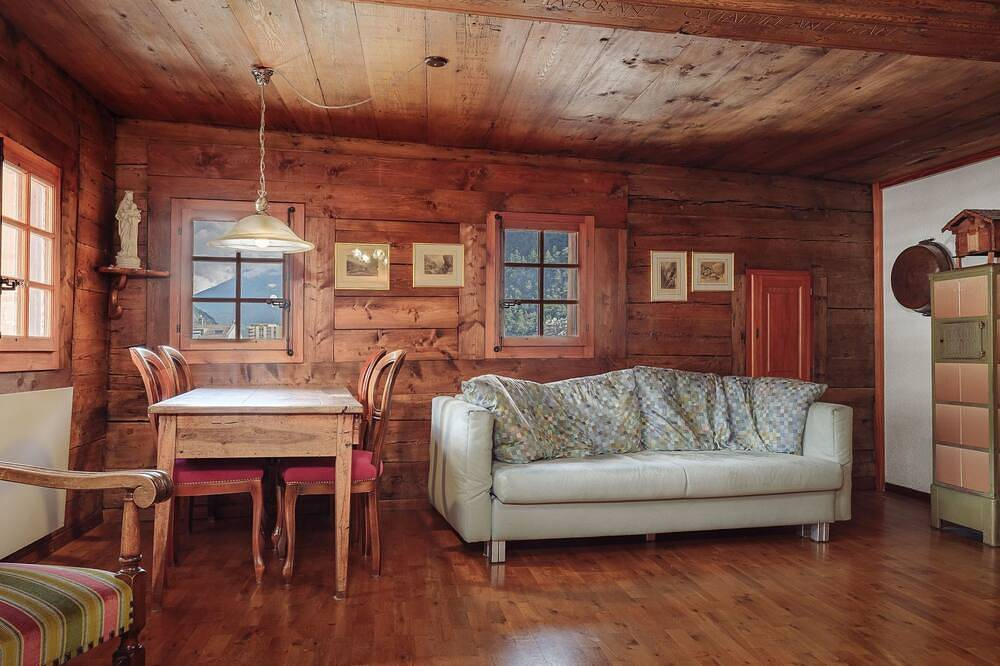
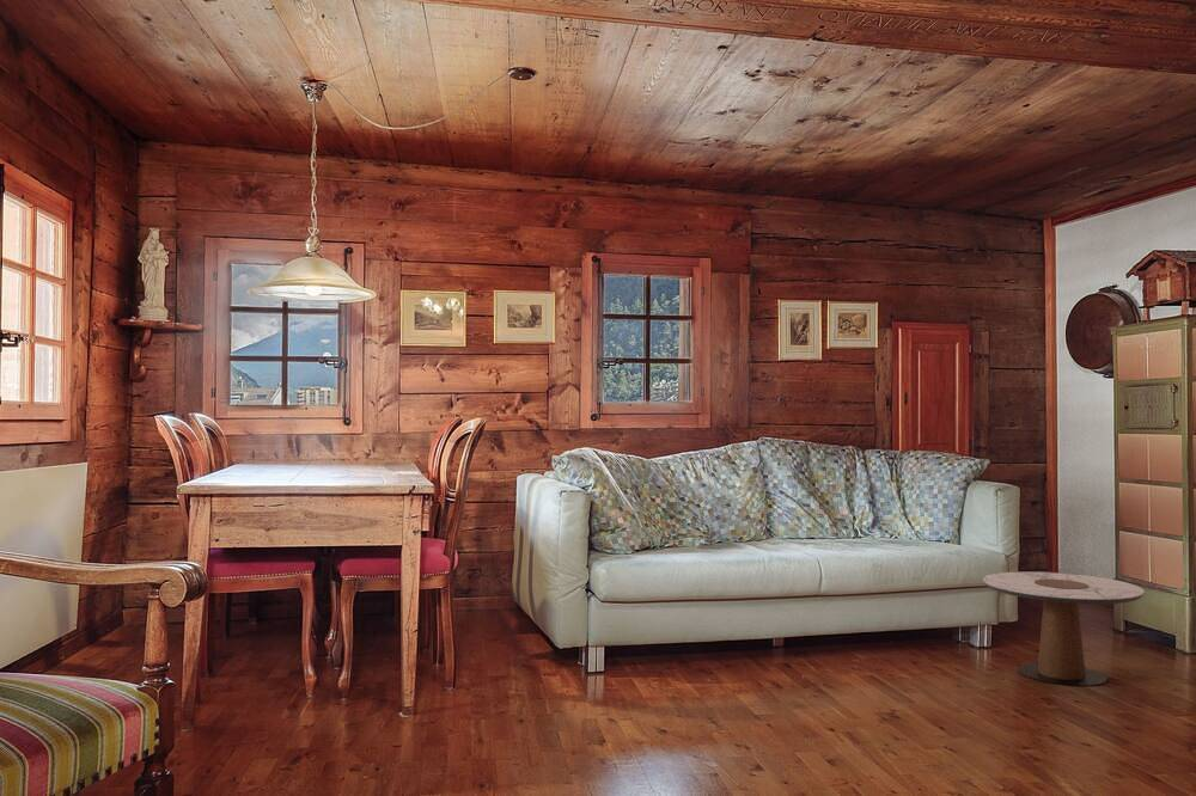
+ side table [982,570,1146,687]
